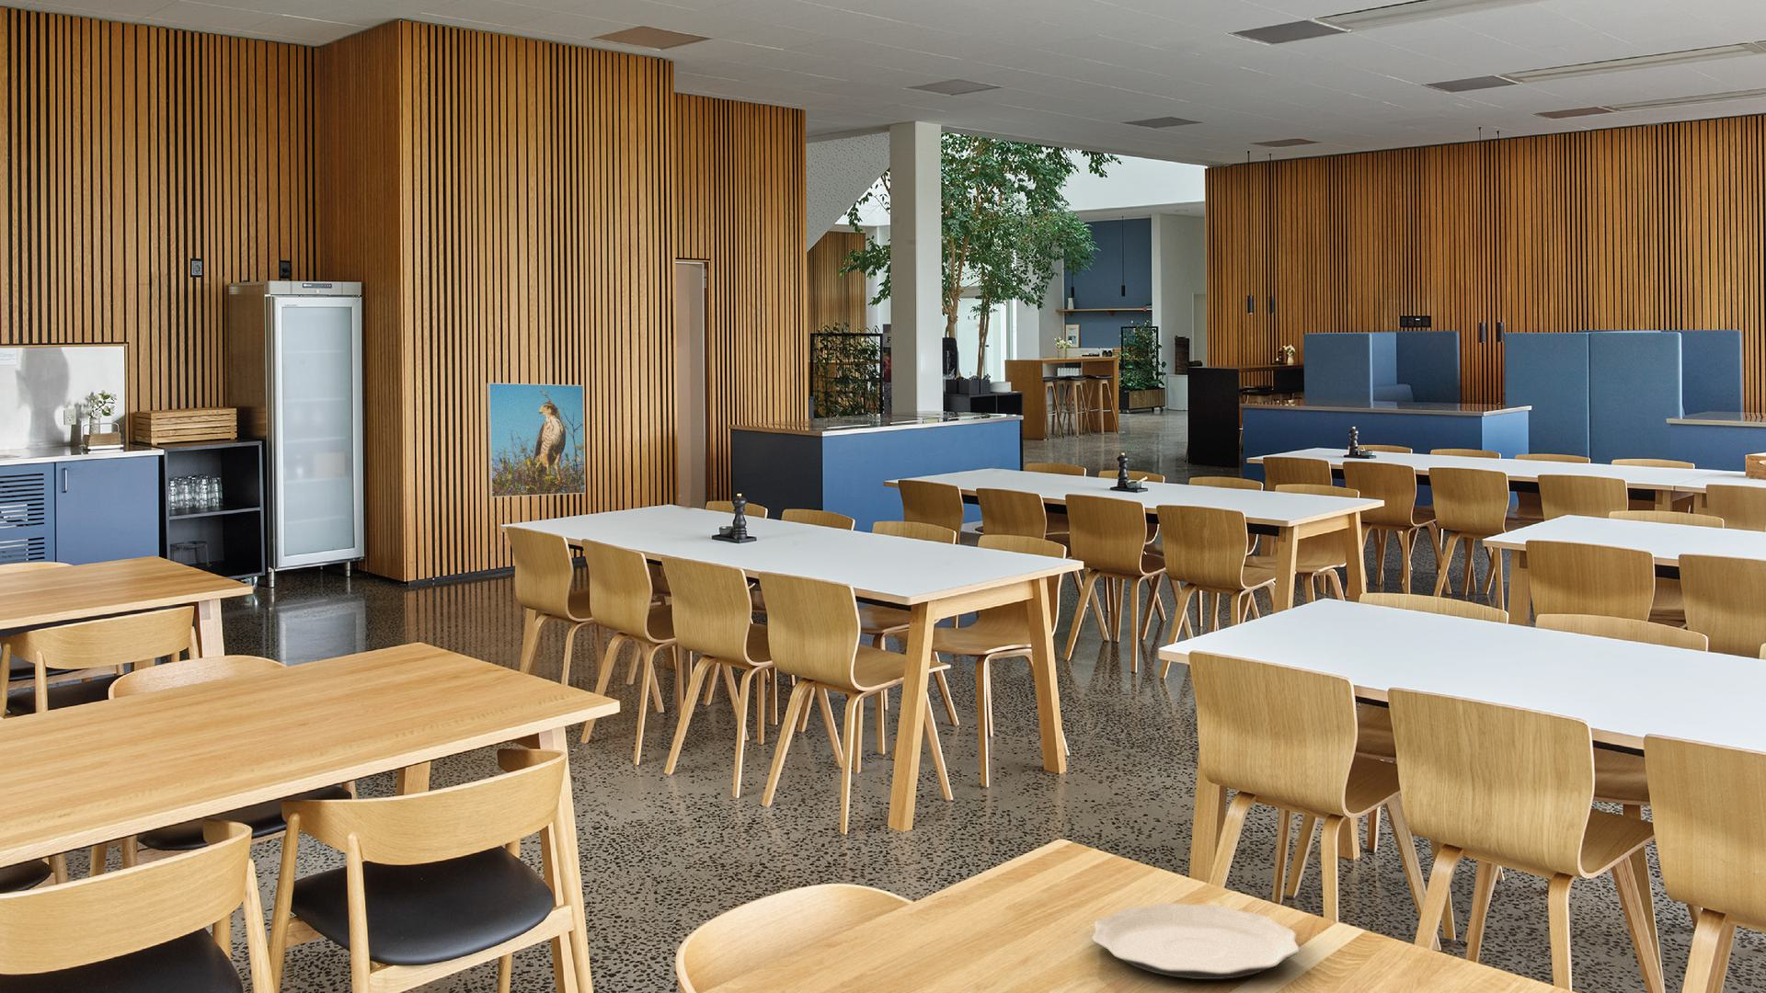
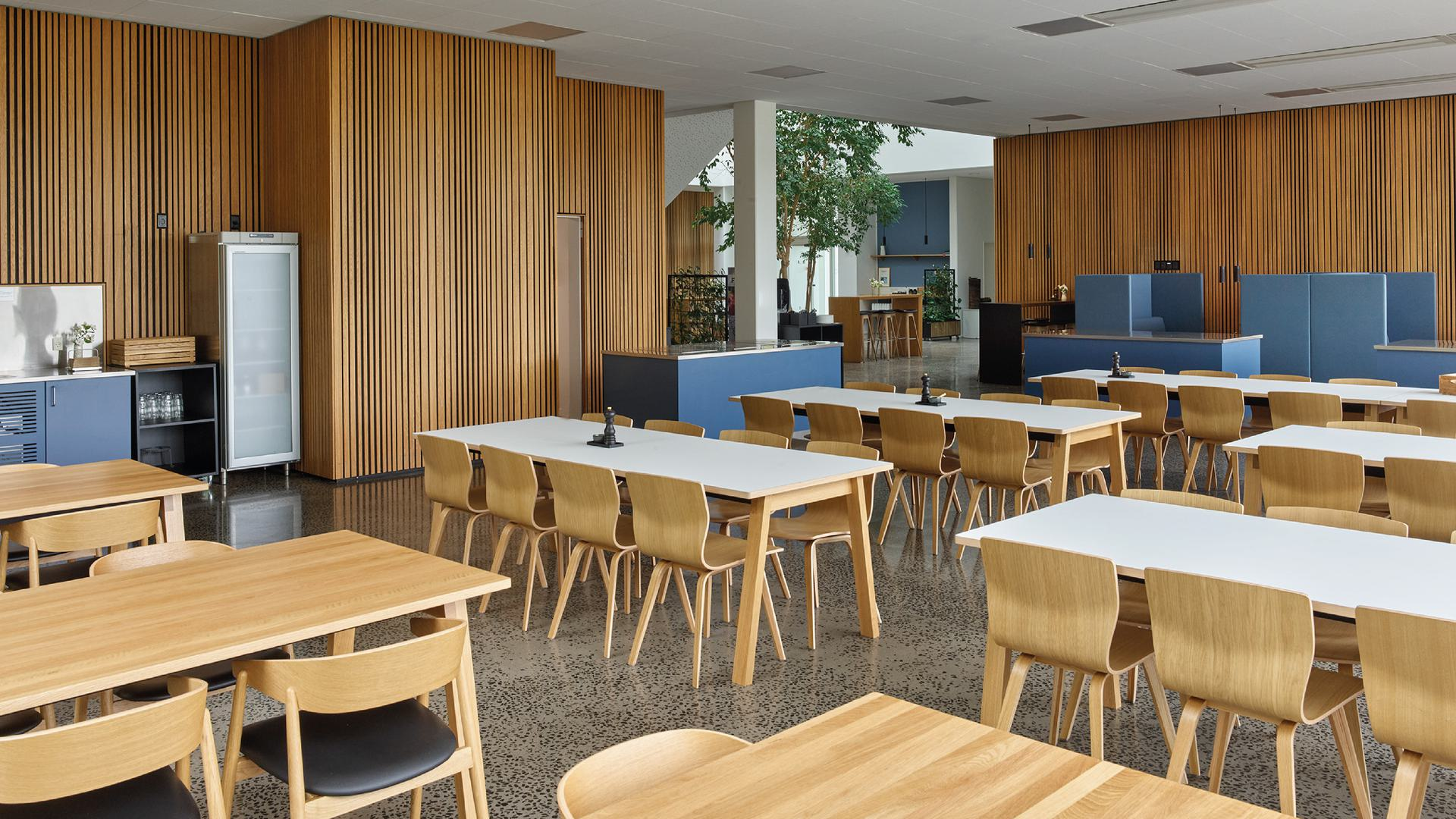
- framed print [485,382,586,498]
- plate [1090,902,1300,980]
